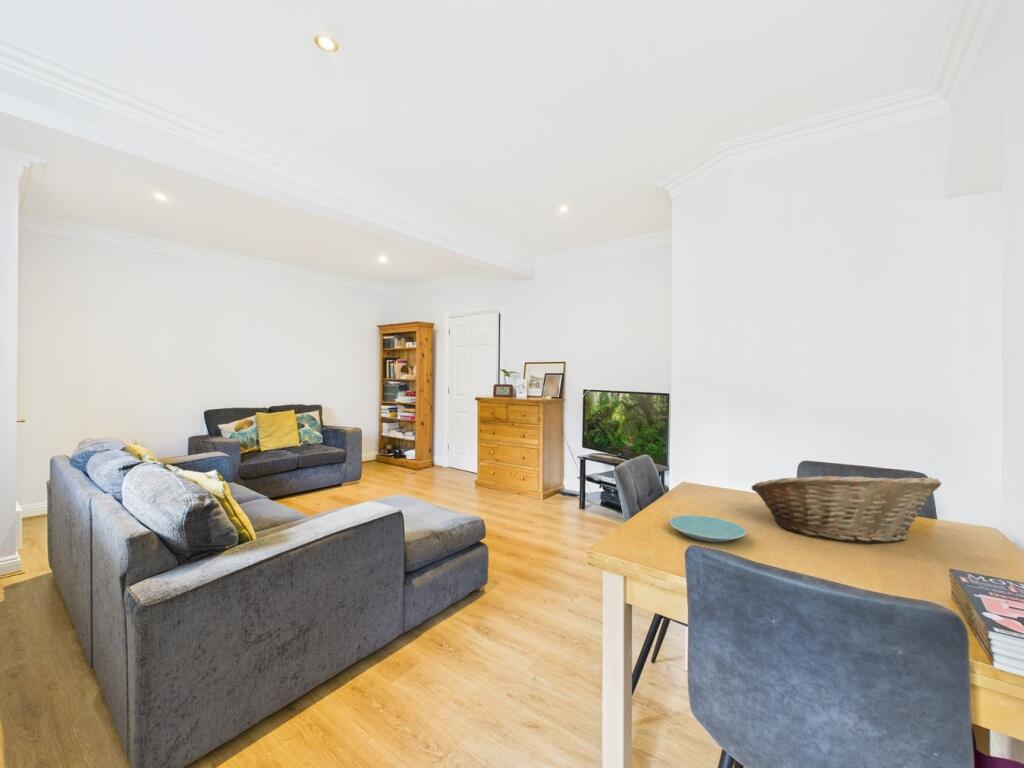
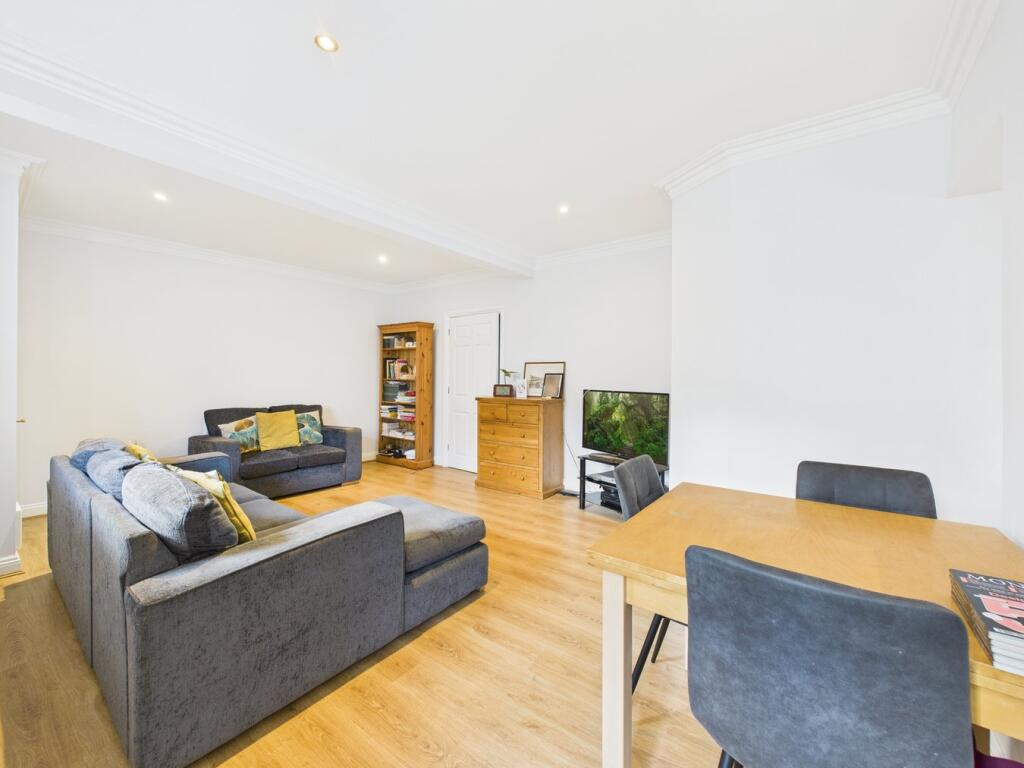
- fruit basket [751,469,943,544]
- plate [668,514,748,543]
